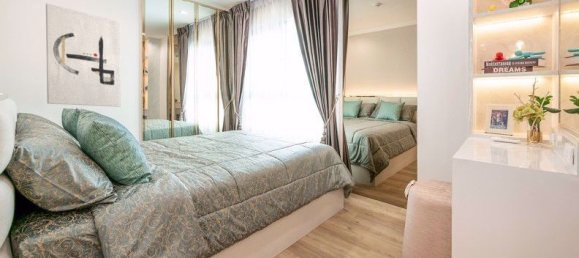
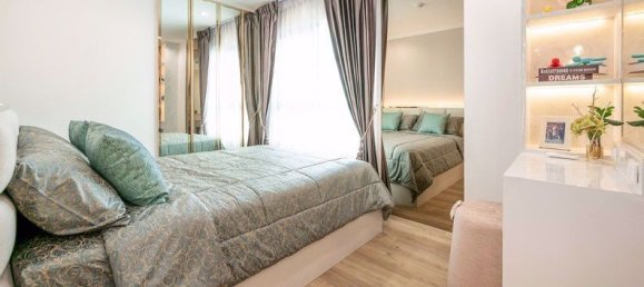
- wall art [45,2,122,108]
